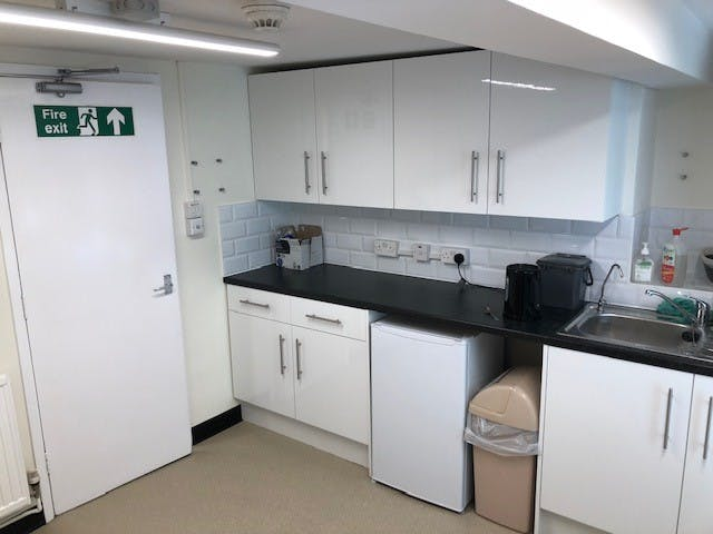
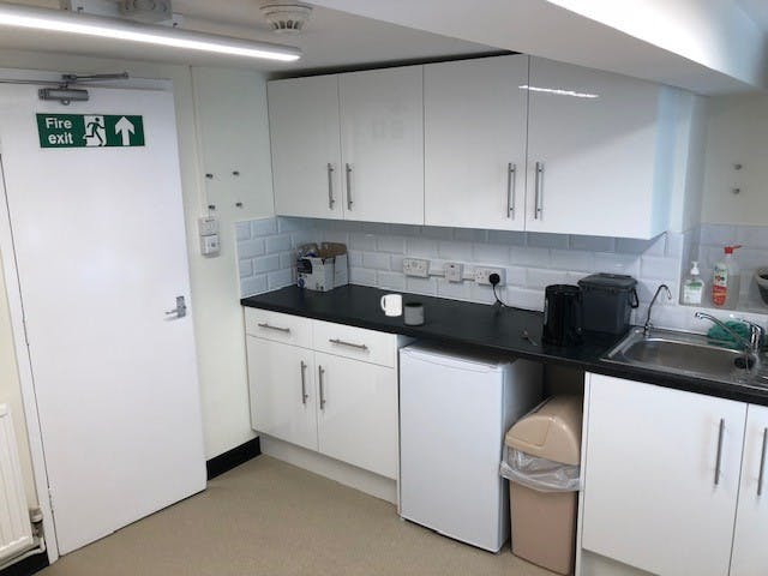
+ mug [380,293,402,317]
+ mug [403,301,425,328]
